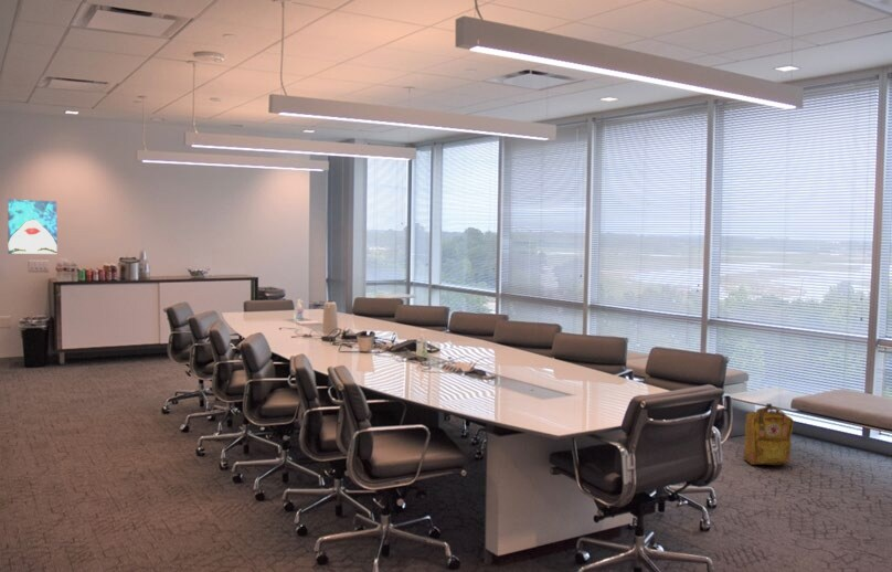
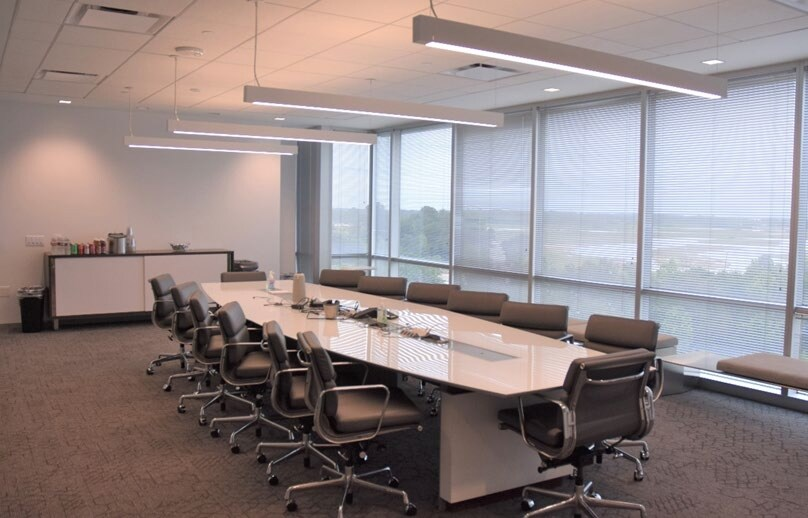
- backpack [742,403,795,466]
- wall art [7,198,59,255]
